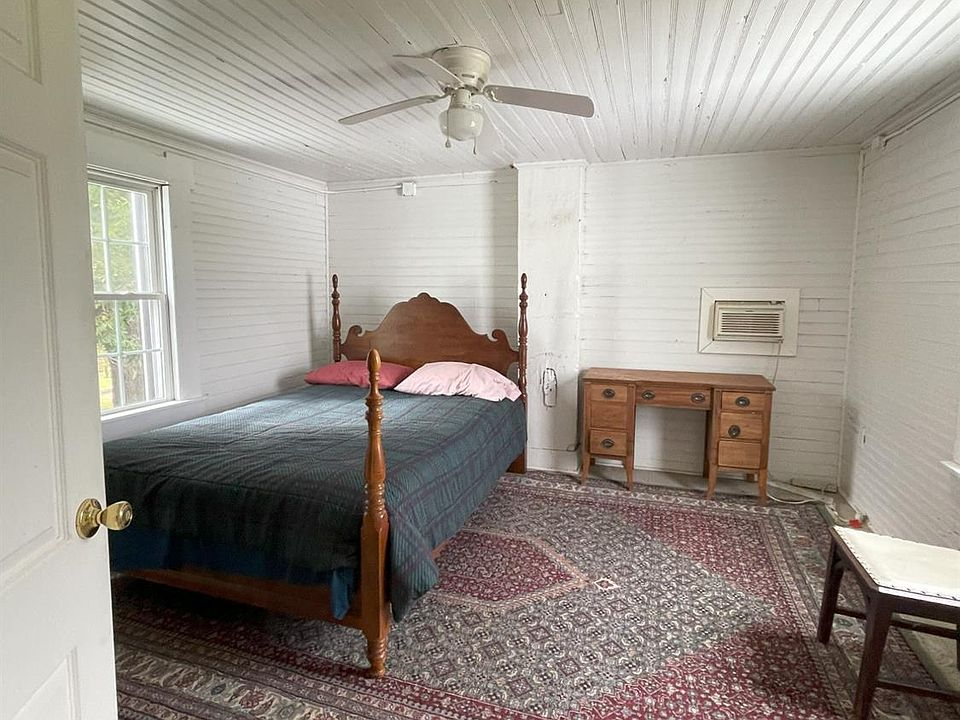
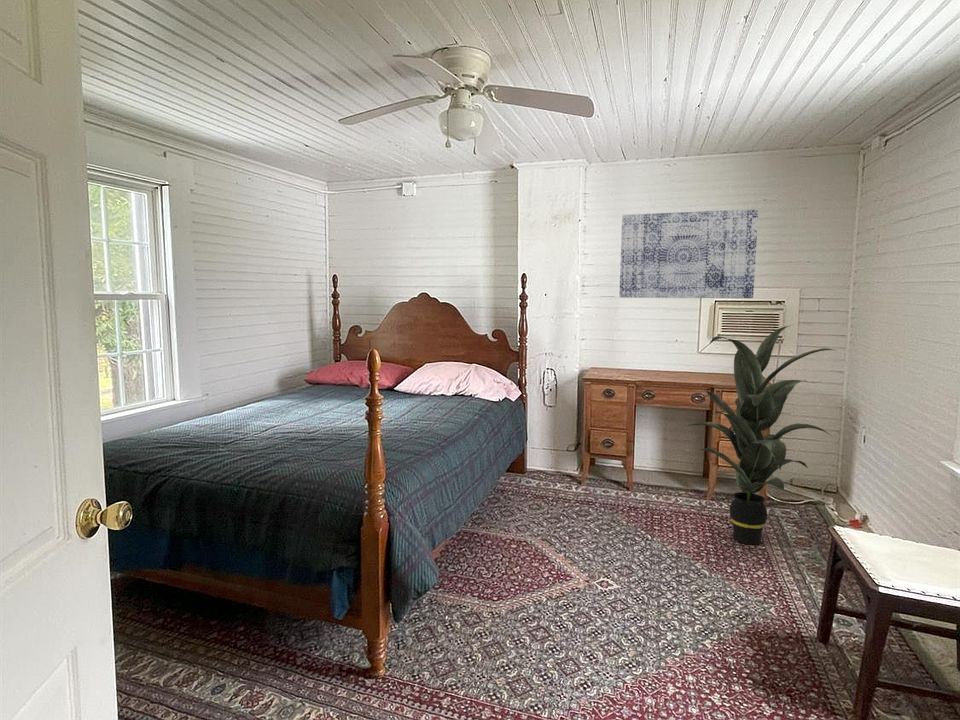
+ indoor plant [685,324,838,546]
+ wall art [618,208,759,299]
